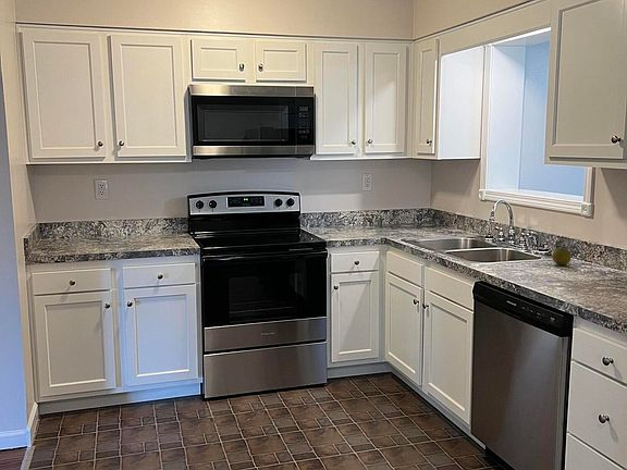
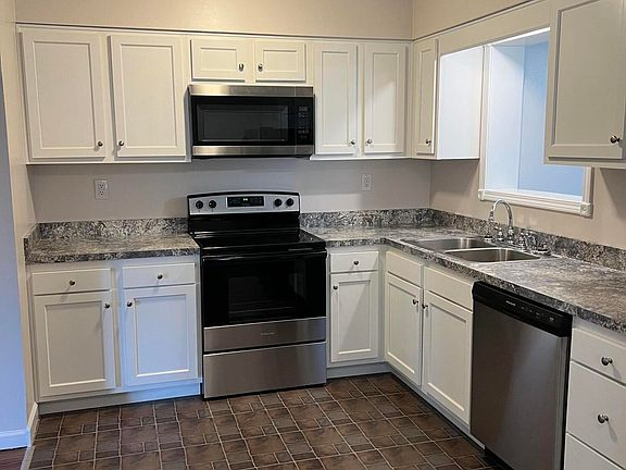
- fruit [551,247,573,267]
